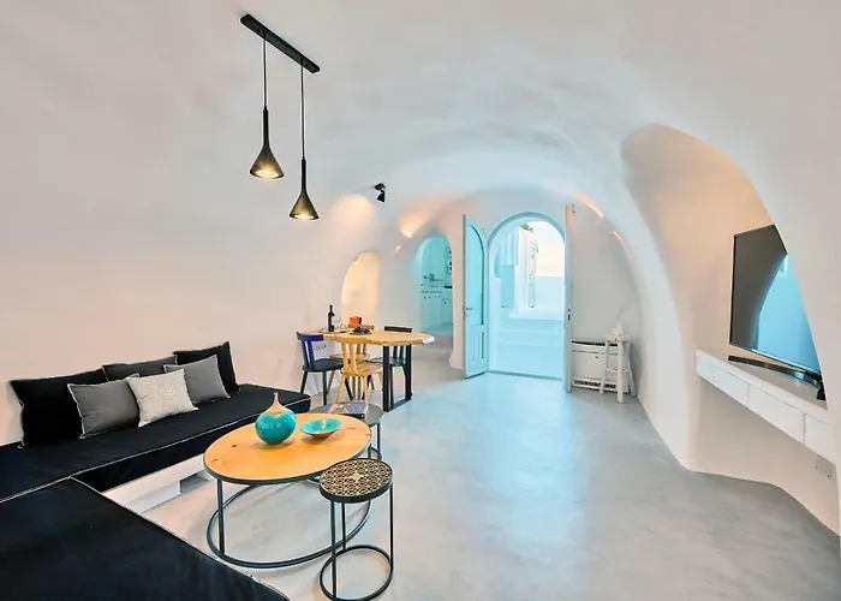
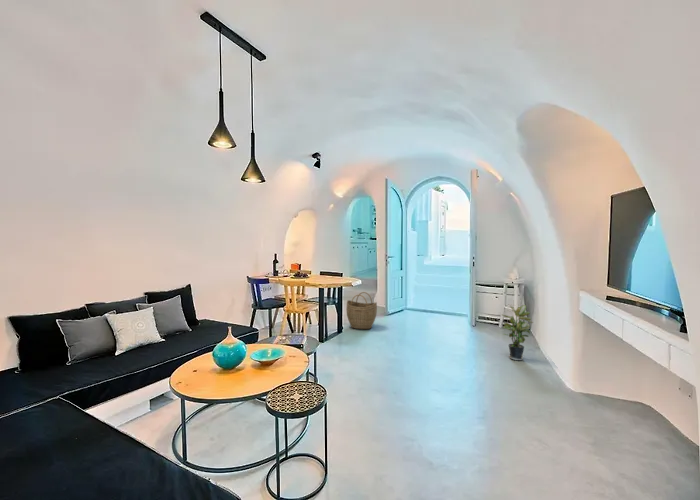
+ potted plant [501,304,534,361]
+ woven basket [345,291,378,330]
